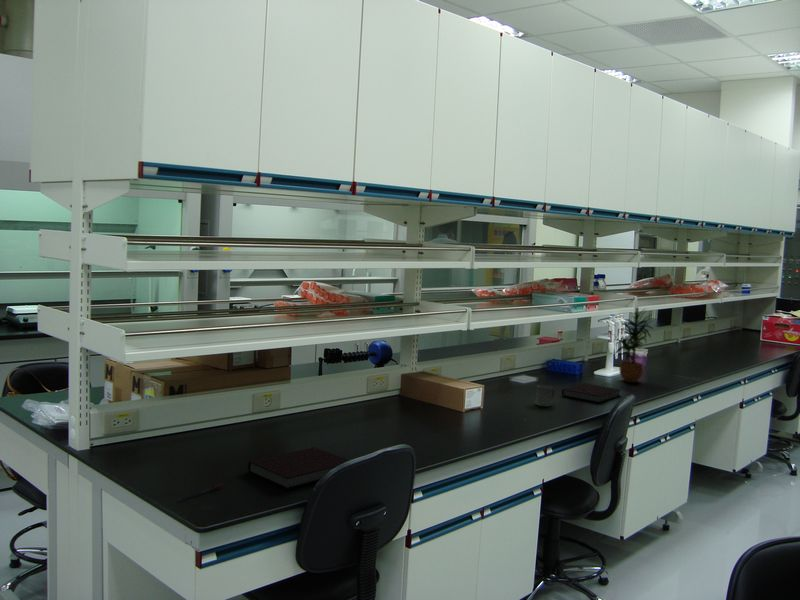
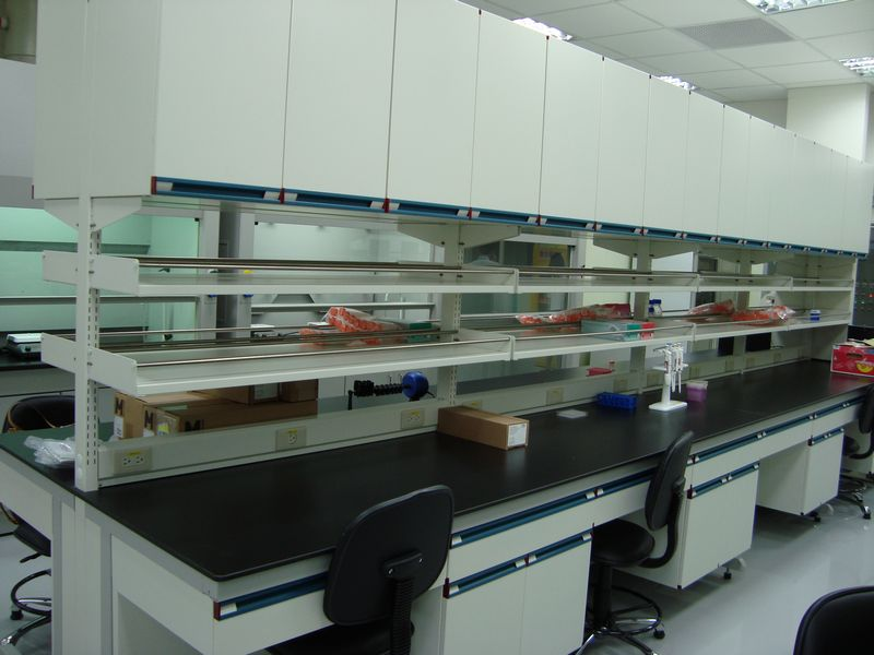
- cup [534,384,555,407]
- notebook [561,382,622,404]
- notebook [247,446,350,490]
- potted plant [615,306,658,383]
- pen [178,482,224,501]
